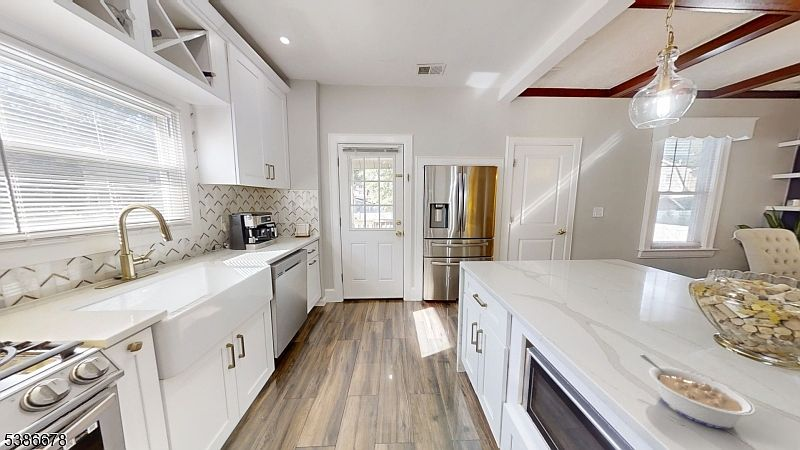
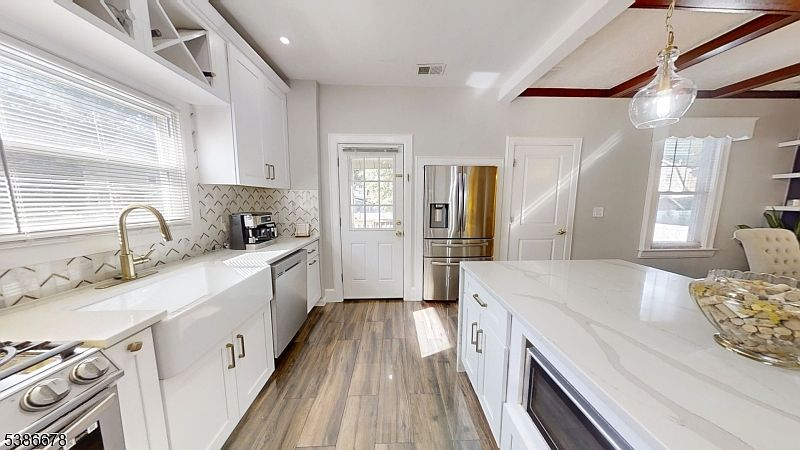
- legume [639,354,757,430]
